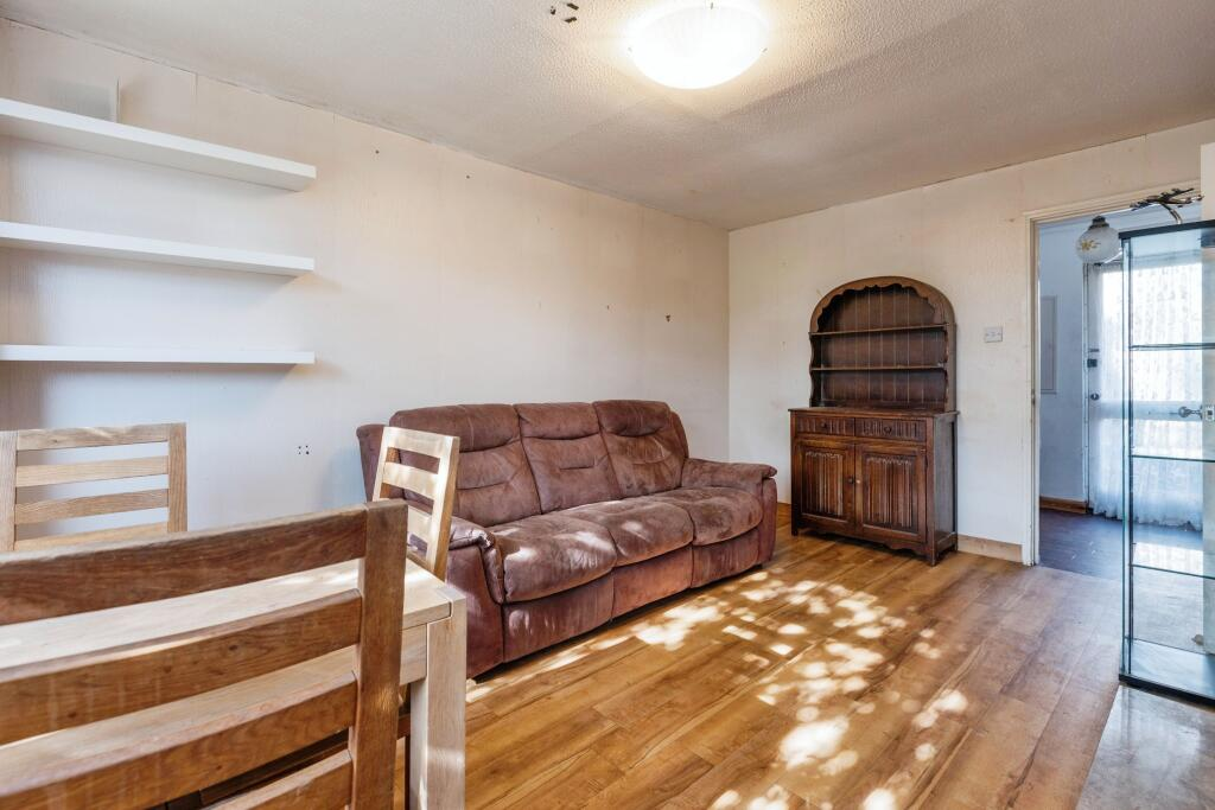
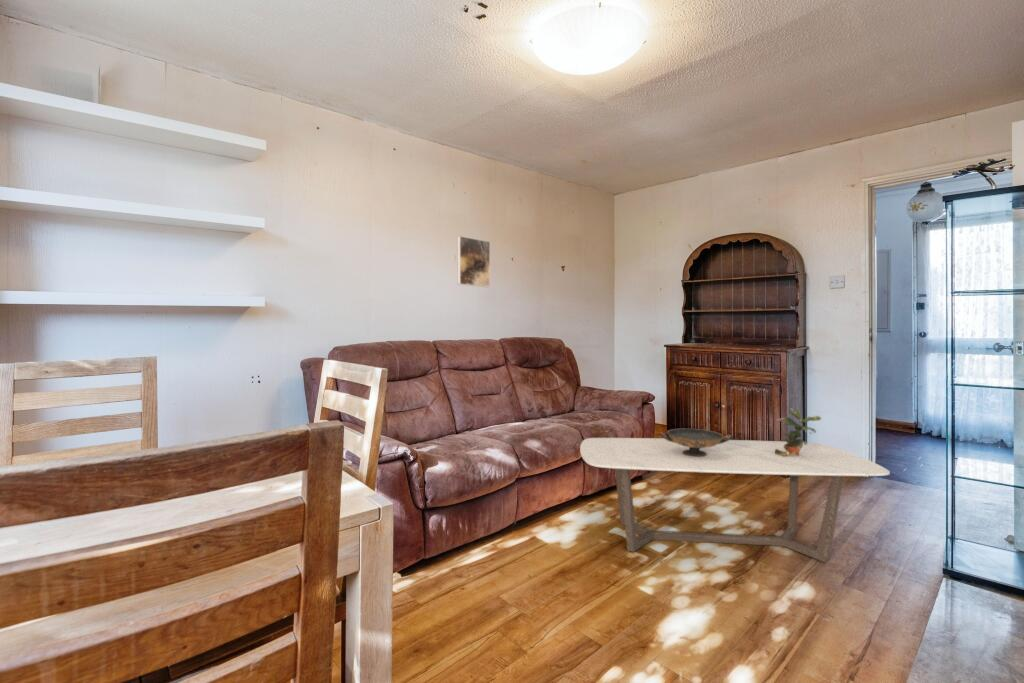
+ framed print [457,235,491,288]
+ coffee table [579,437,891,563]
+ potted plant [775,407,822,456]
+ decorative bowl [658,428,732,457]
